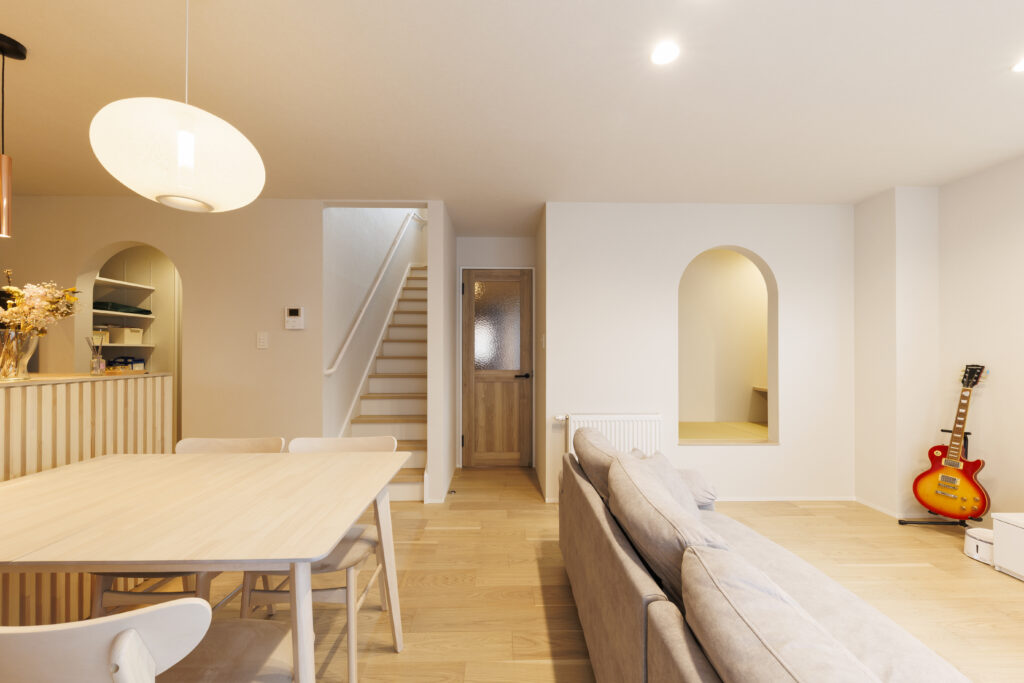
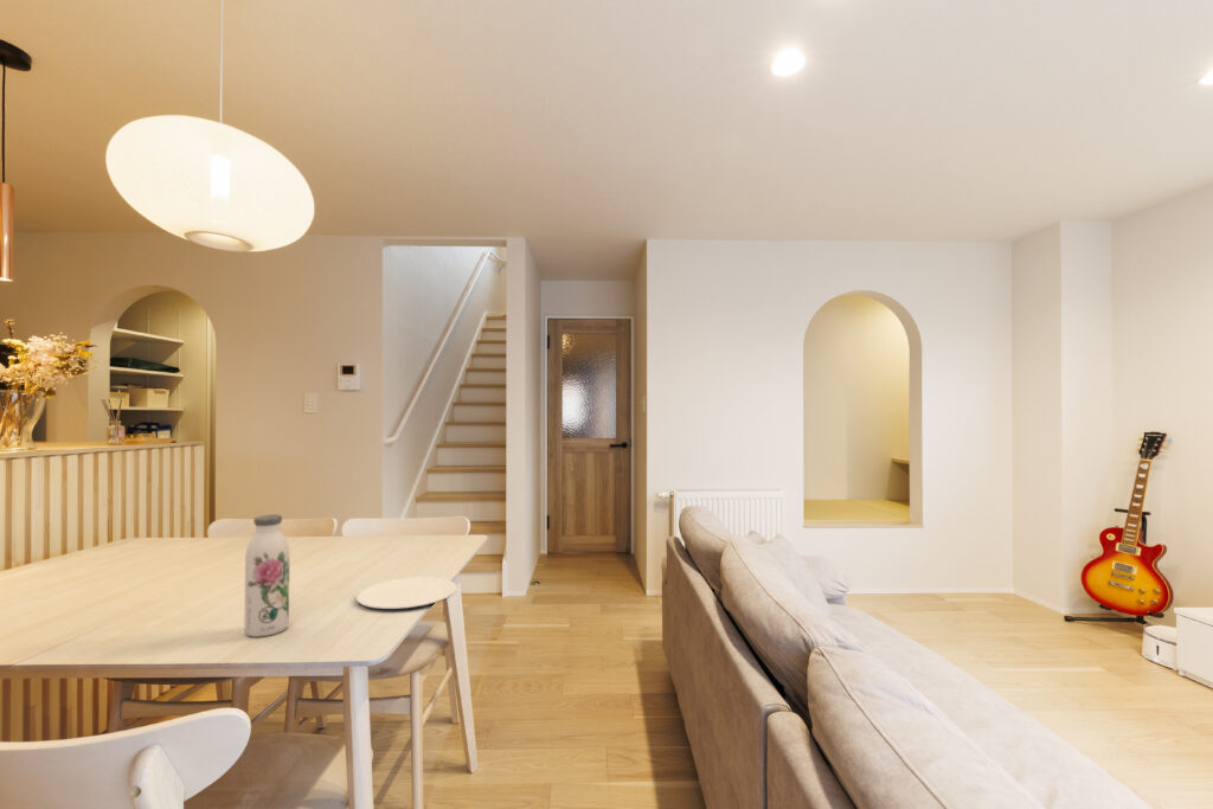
+ water bottle [244,513,290,638]
+ plate [355,576,458,610]
